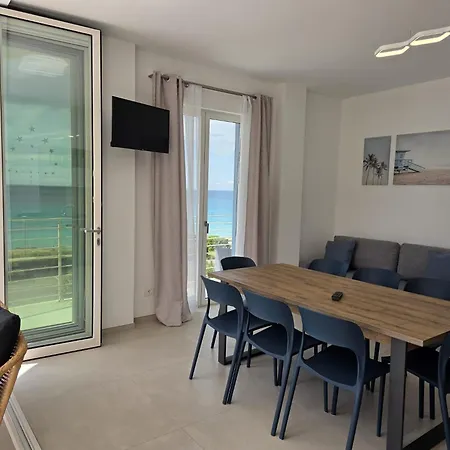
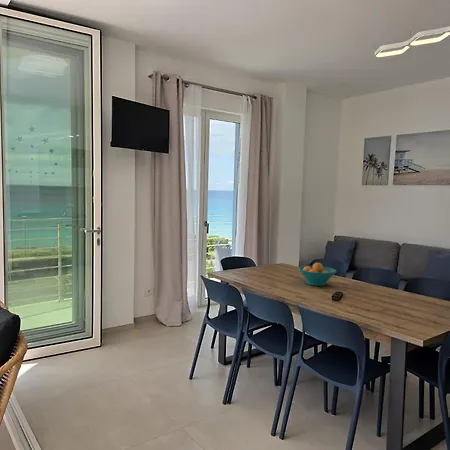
+ fruit bowl [297,262,337,287]
